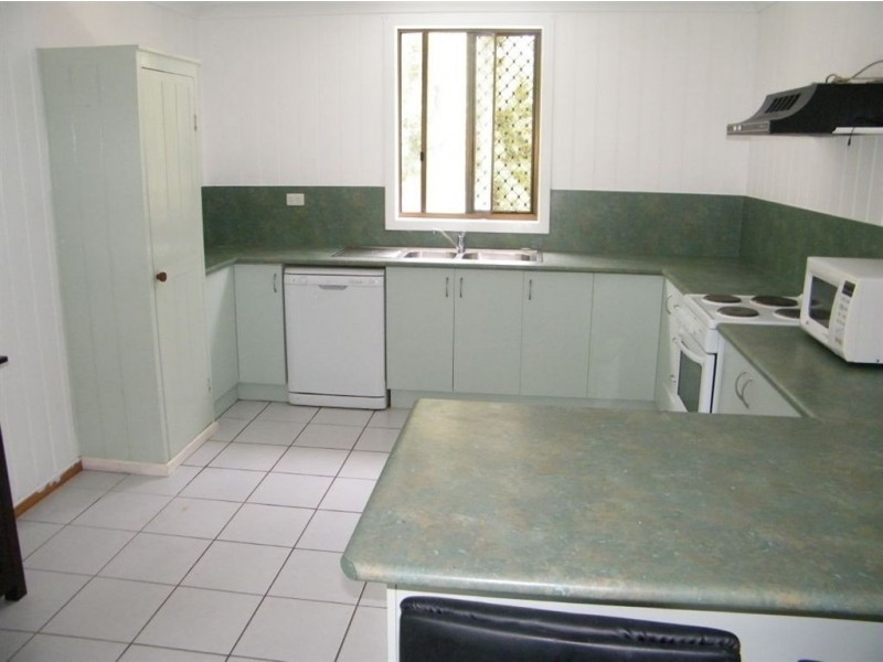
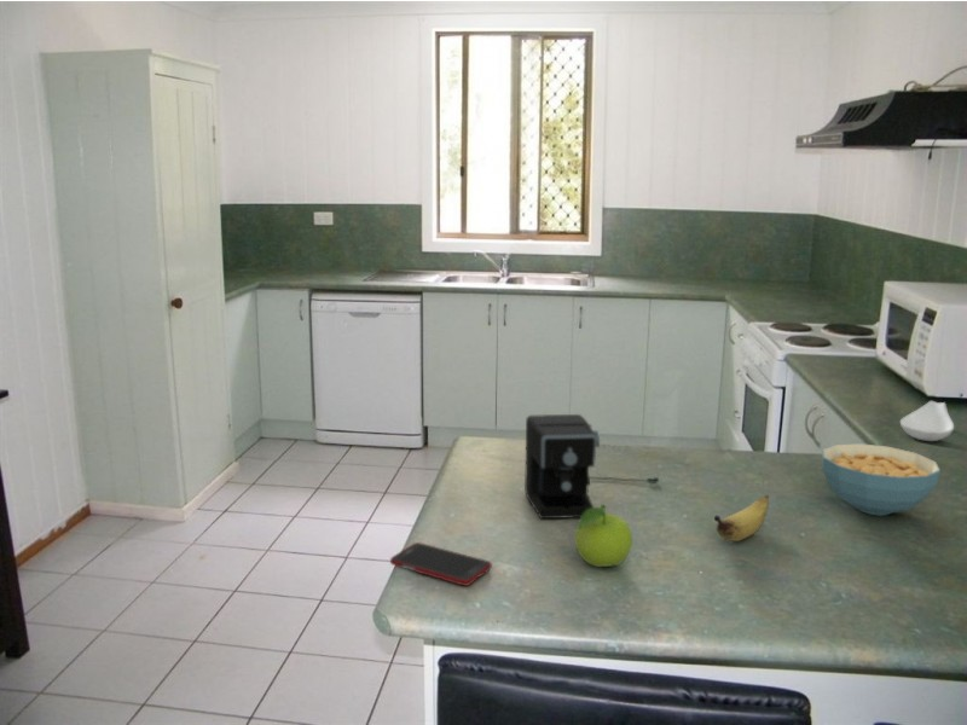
+ cell phone [389,541,493,587]
+ cereal bowl [821,442,942,516]
+ banana [713,494,770,543]
+ spoon rest [899,400,955,442]
+ coffee maker [523,413,660,520]
+ fruit [574,503,633,568]
